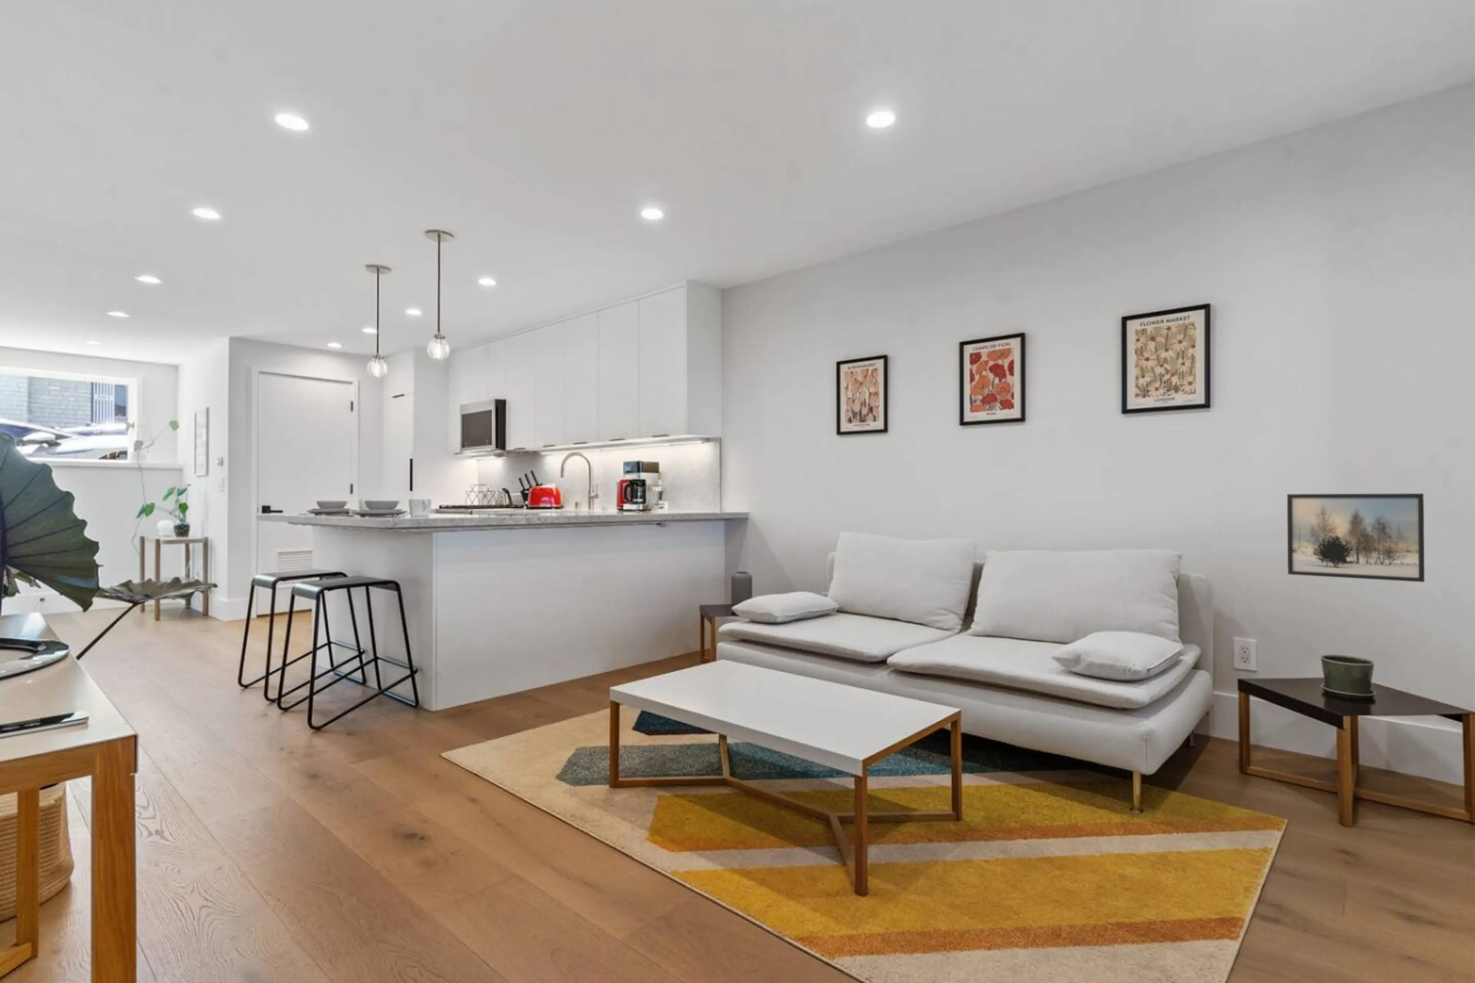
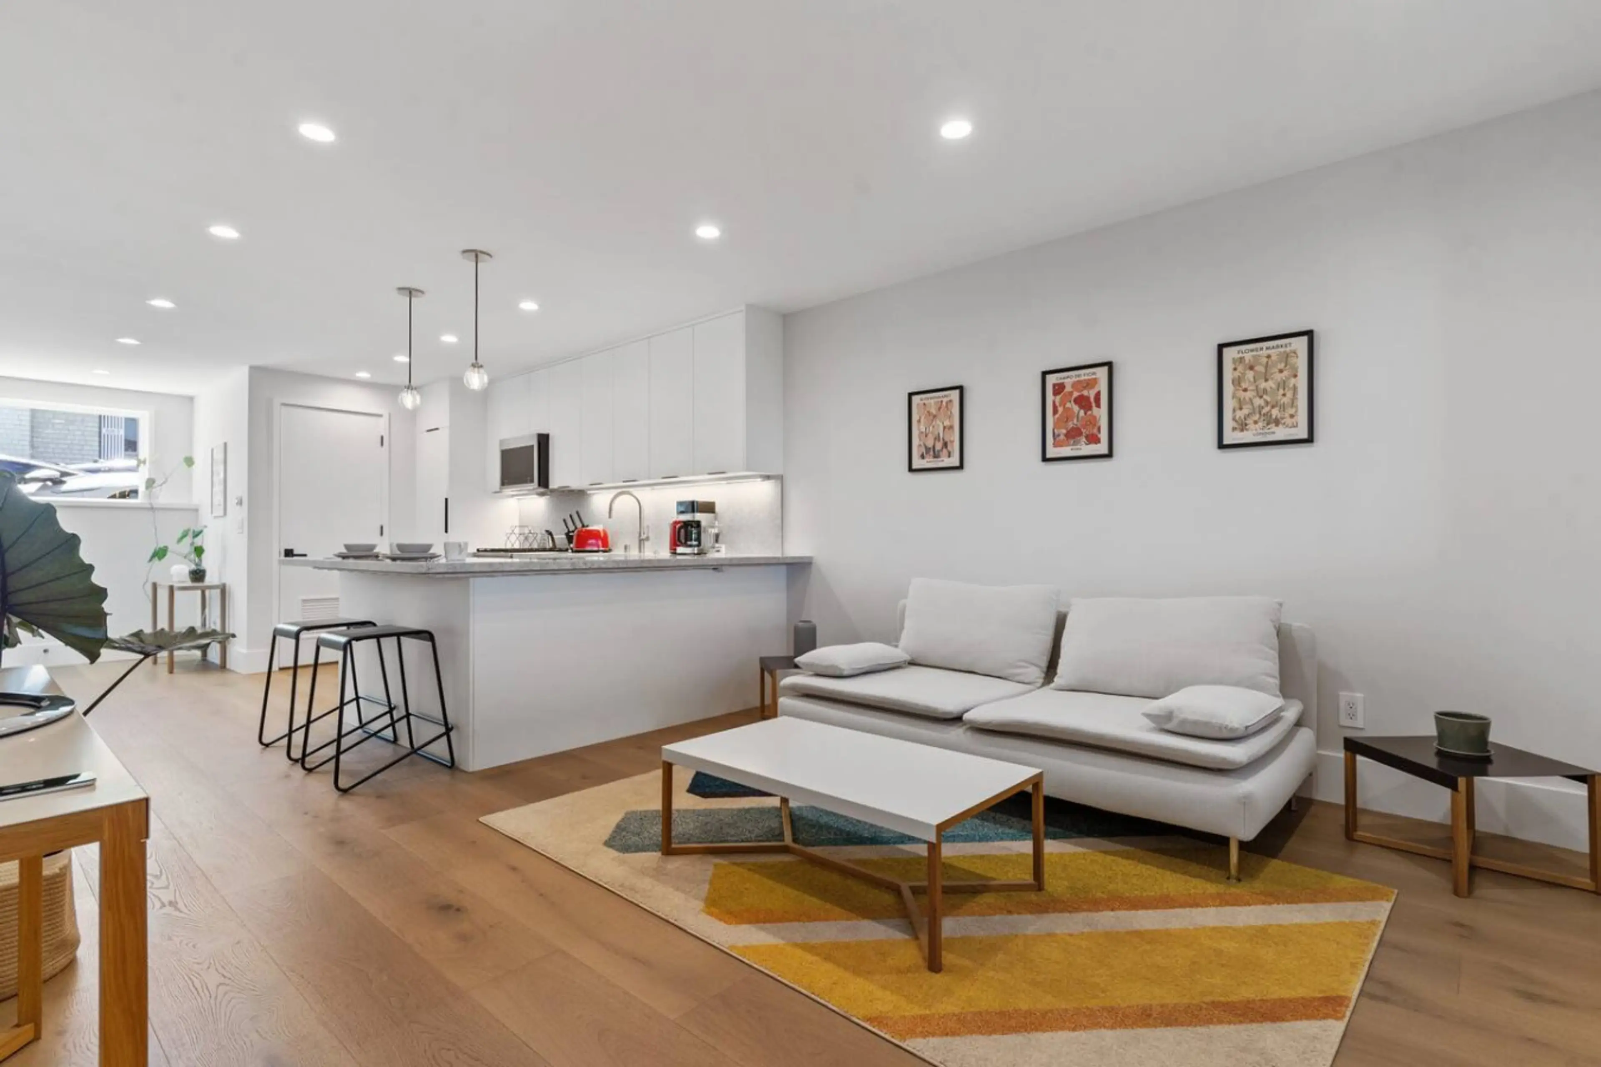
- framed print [1287,493,1426,583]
